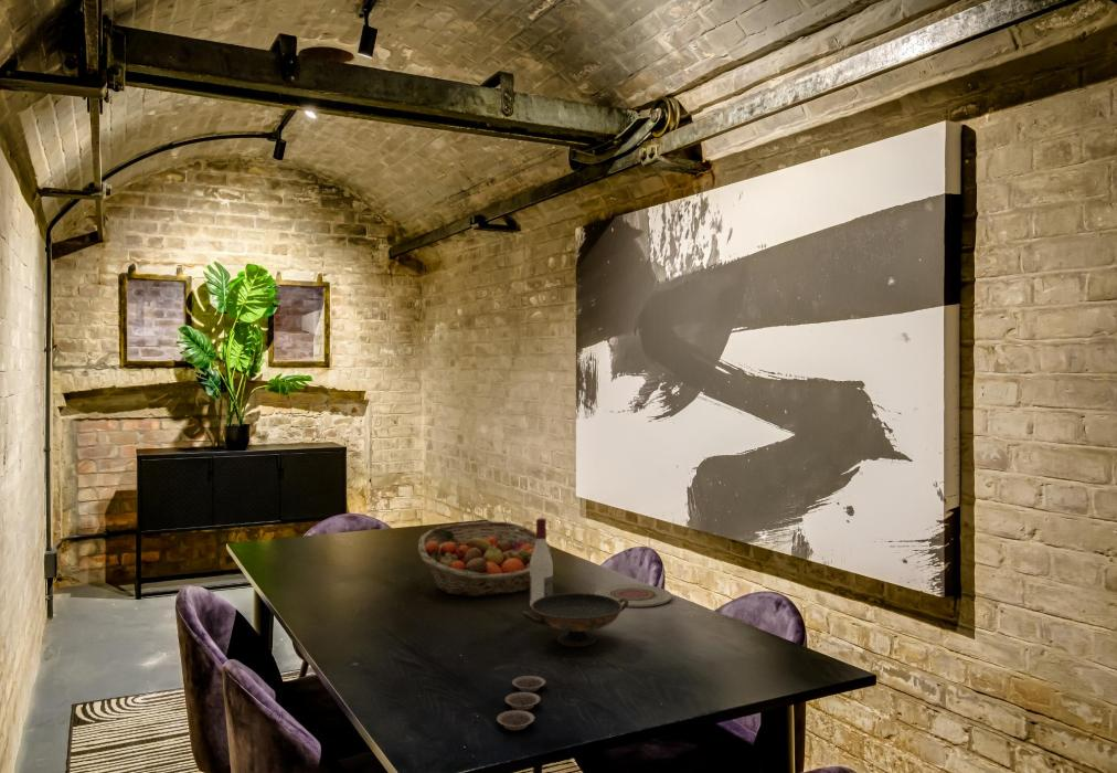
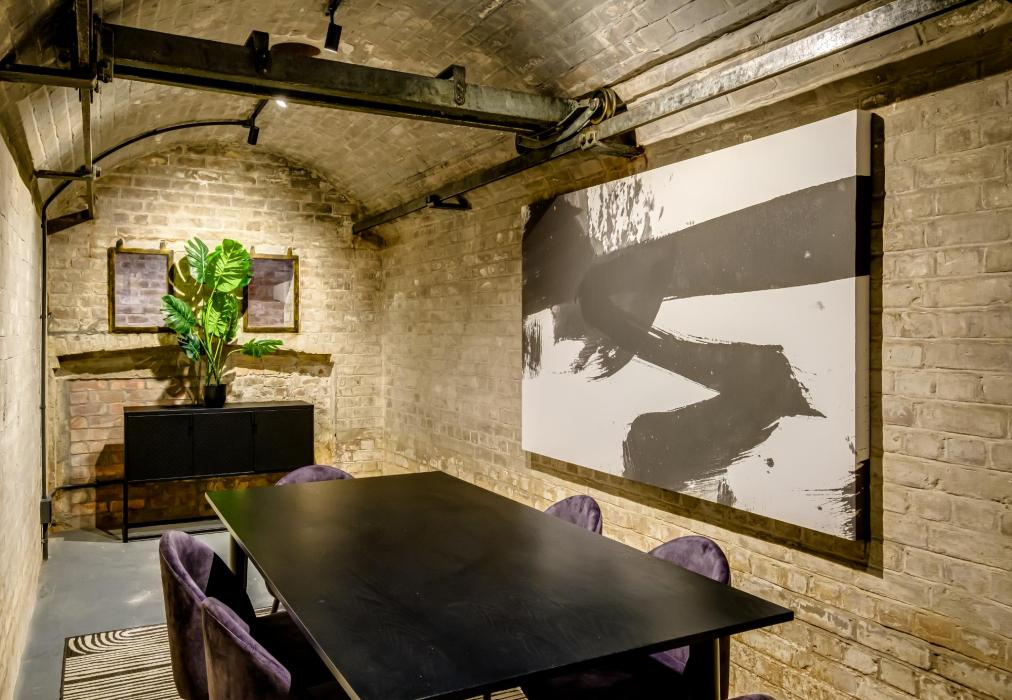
- plate [594,583,673,608]
- decorative bowl [521,592,628,647]
- plate [496,675,546,731]
- fruit basket [417,520,553,597]
- alcohol [529,517,554,607]
